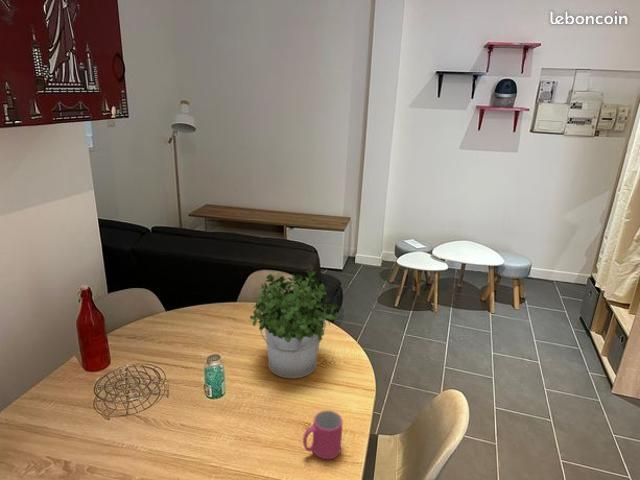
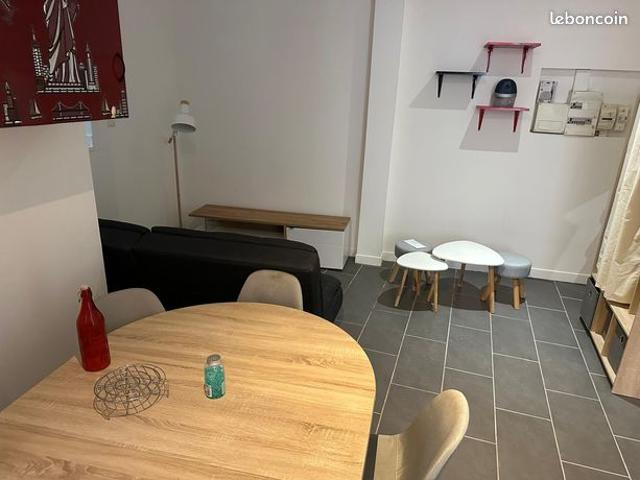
- mug [302,410,344,460]
- potted plant [249,268,341,379]
